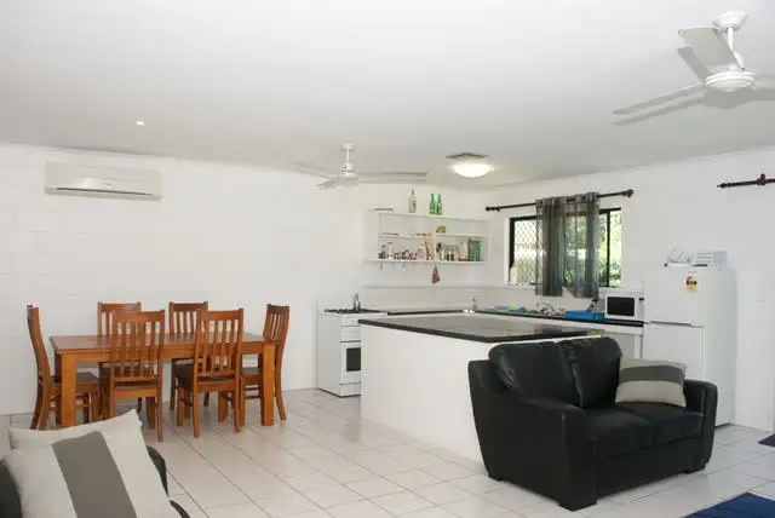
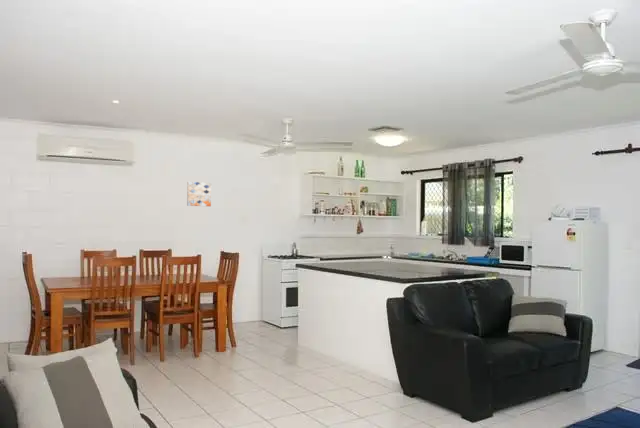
+ wall art [186,181,212,207]
